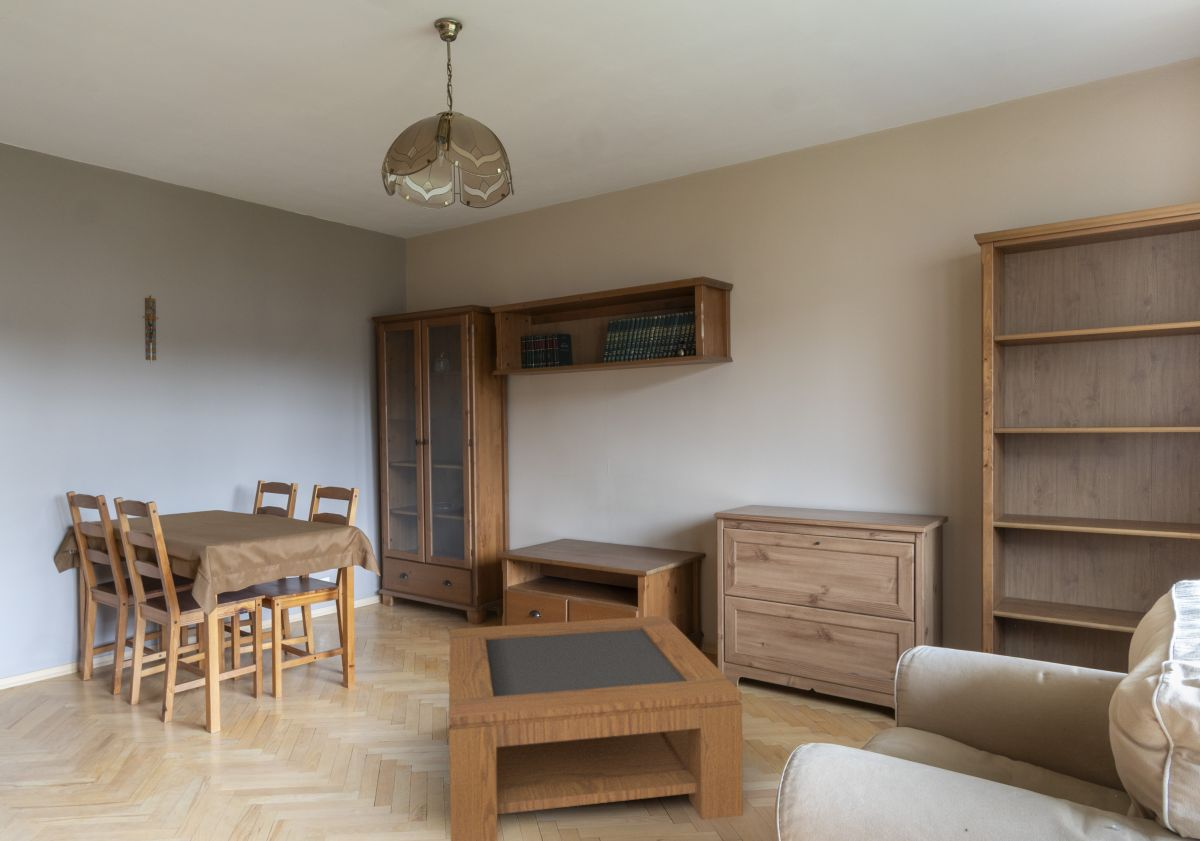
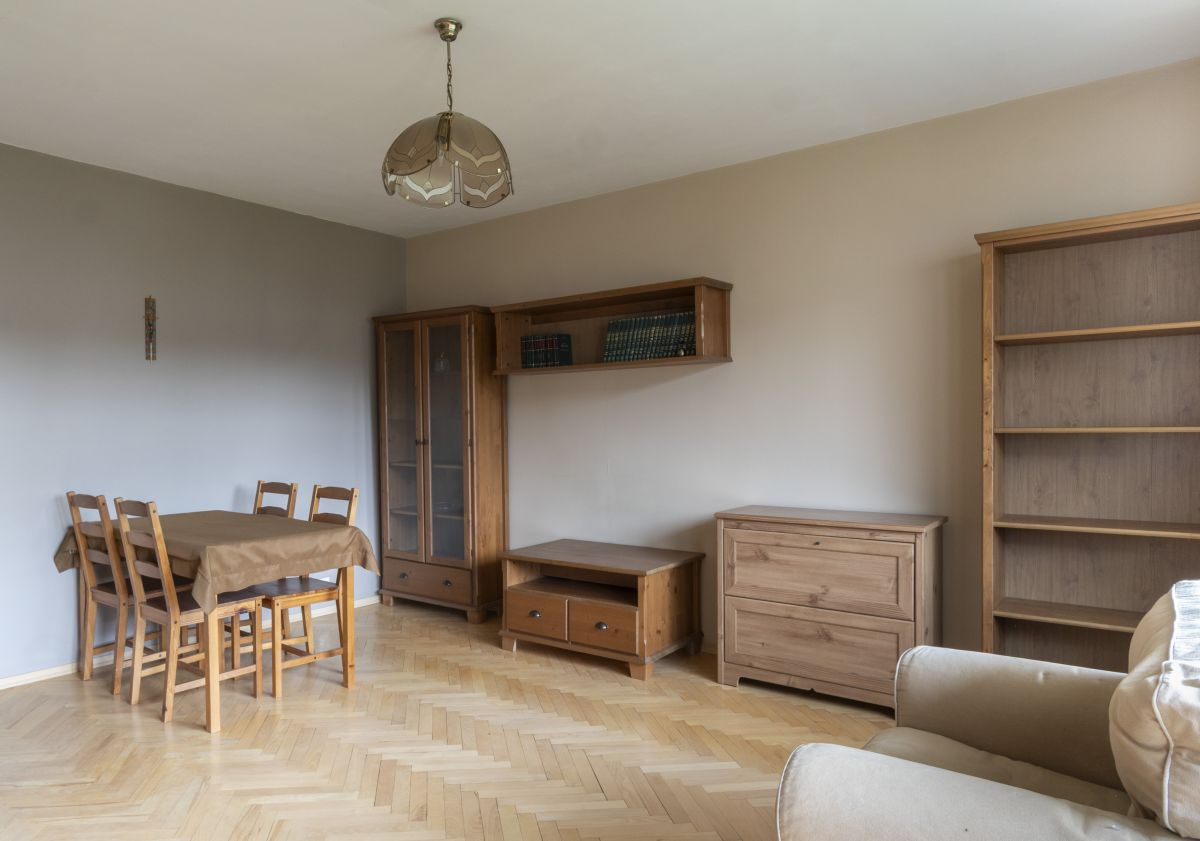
- coffee table [448,615,744,841]
